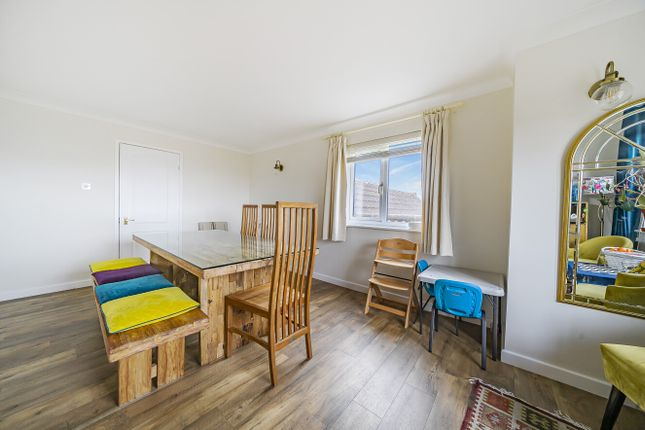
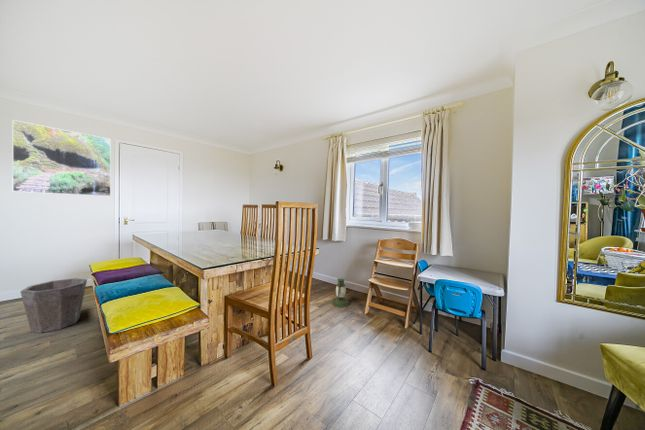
+ waste bin [19,277,88,334]
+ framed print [11,119,112,197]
+ lantern [331,278,350,308]
